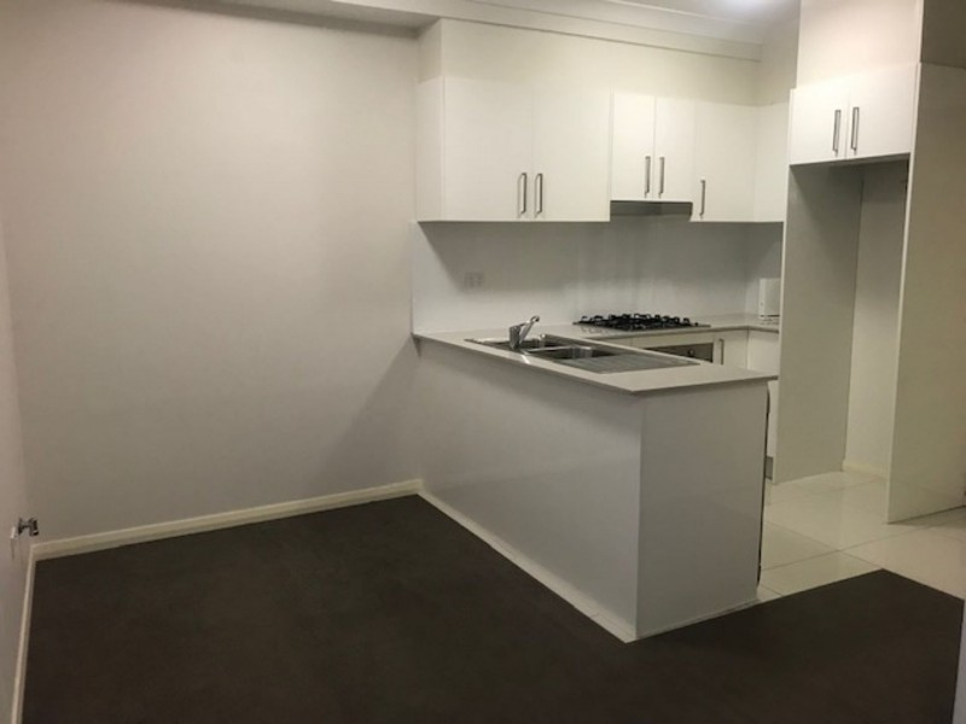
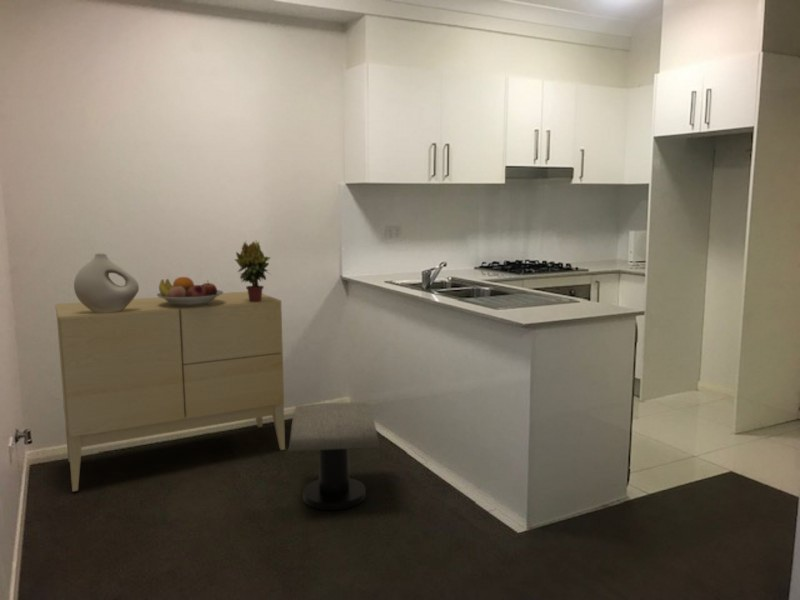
+ sideboard [54,290,286,493]
+ fruit bowl [156,276,224,306]
+ stool [287,401,381,511]
+ potted plant [234,240,272,302]
+ vase [73,252,140,313]
